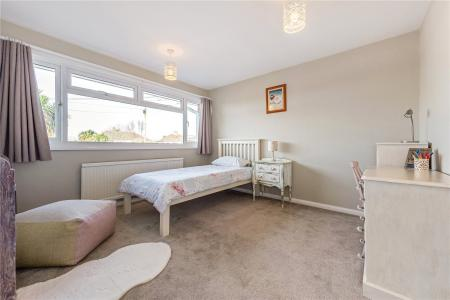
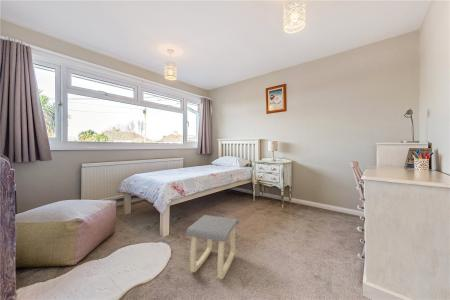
+ stool [185,214,240,280]
